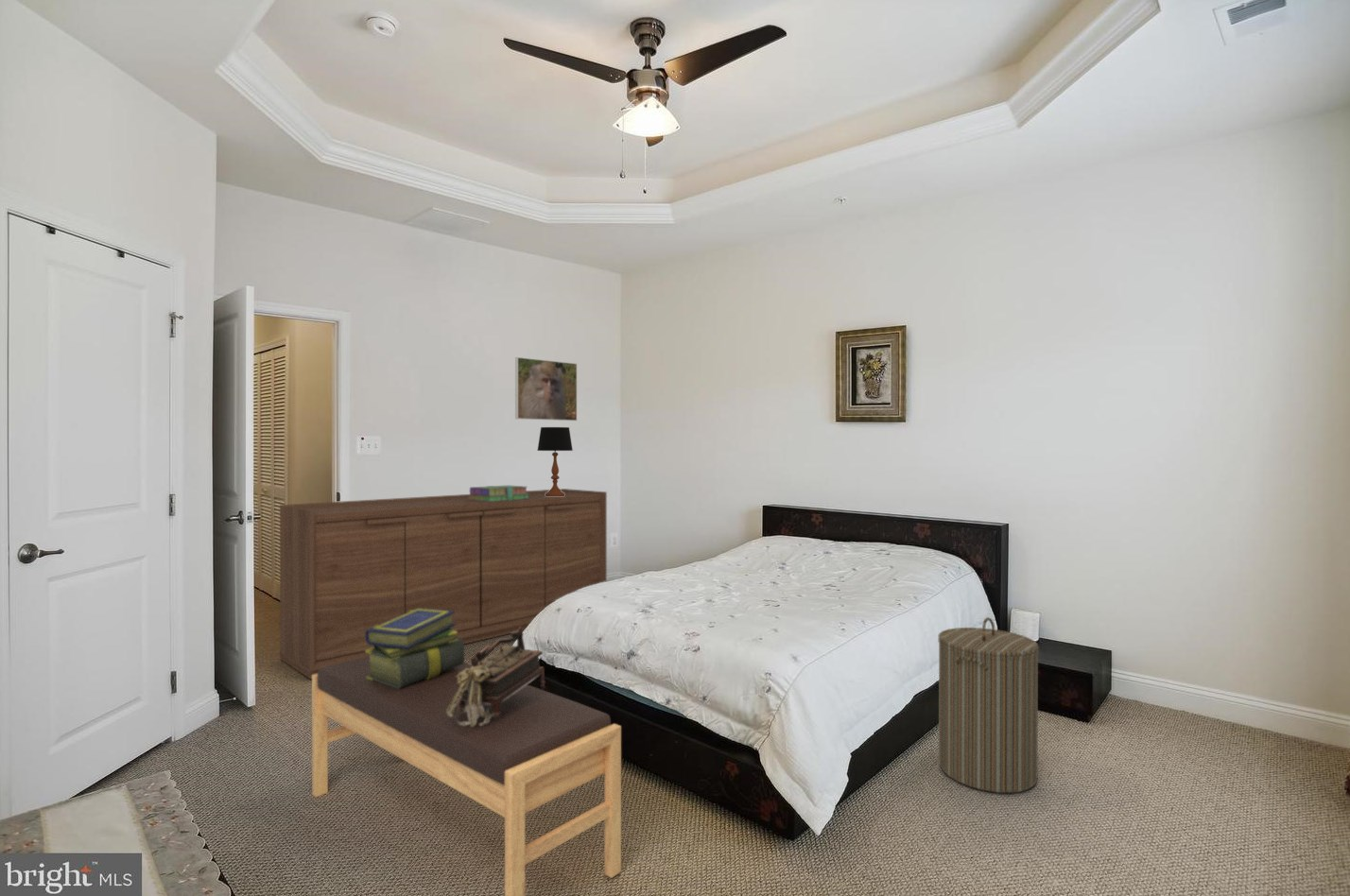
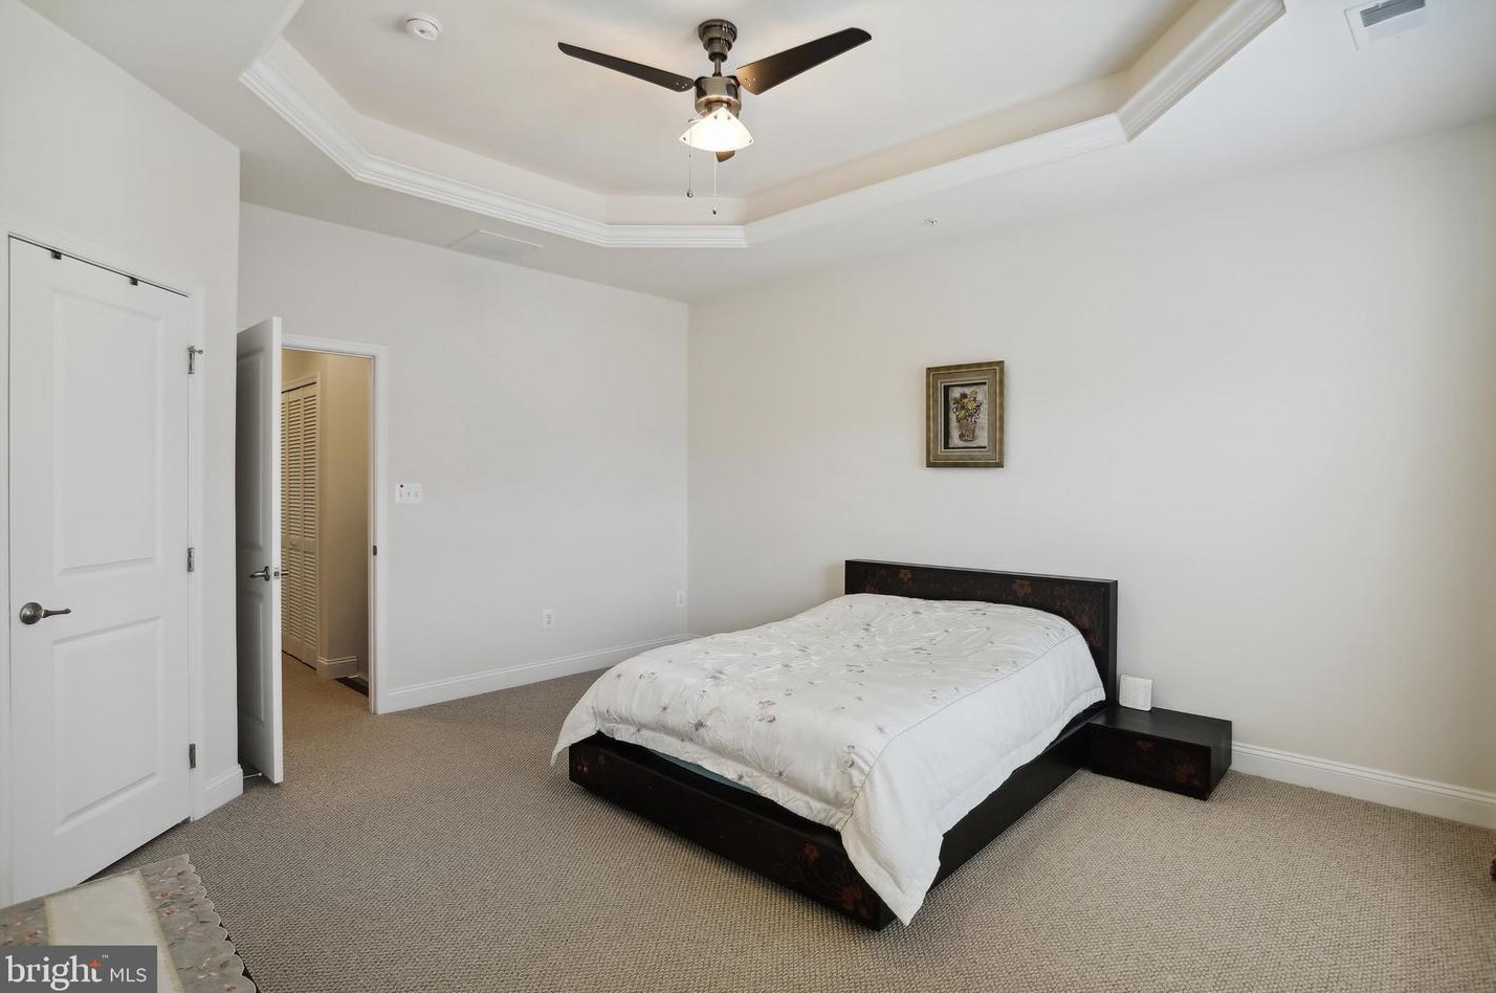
- decorative box [446,628,546,727]
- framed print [514,356,578,422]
- laundry hamper [938,616,1040,794]
- stack of books [365,608,465,689]
- bench [311,656,622,896]
- stack of books [468,484,529,502]
- table lamp [536,426,574,496]
- sideboard [279,488,608,680]
